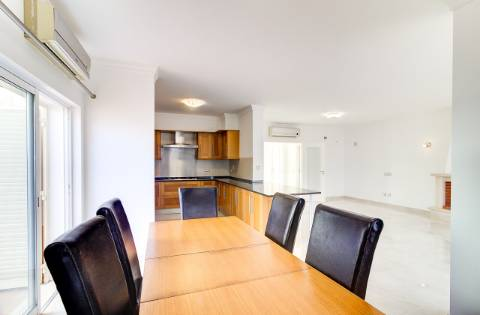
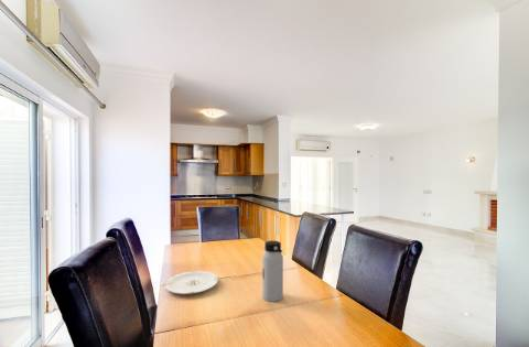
+ plate [164,270,219,295]
+ water bottle [261,239,284,303]
